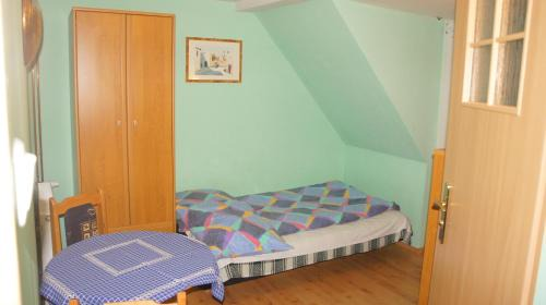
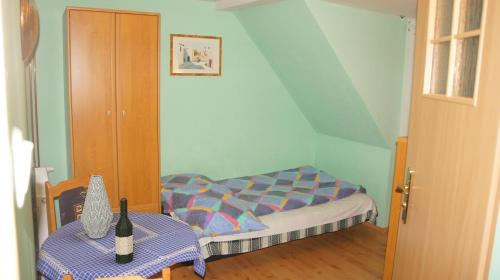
+ wine bottle [114,197,134,264]
+ vase [80,174,115,240]
